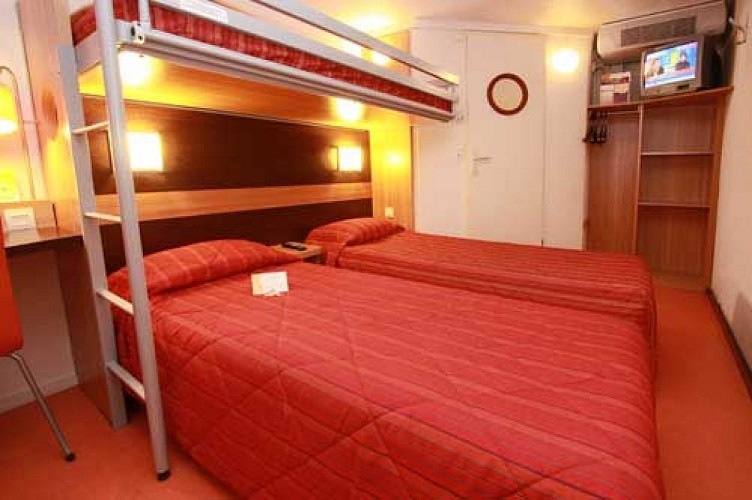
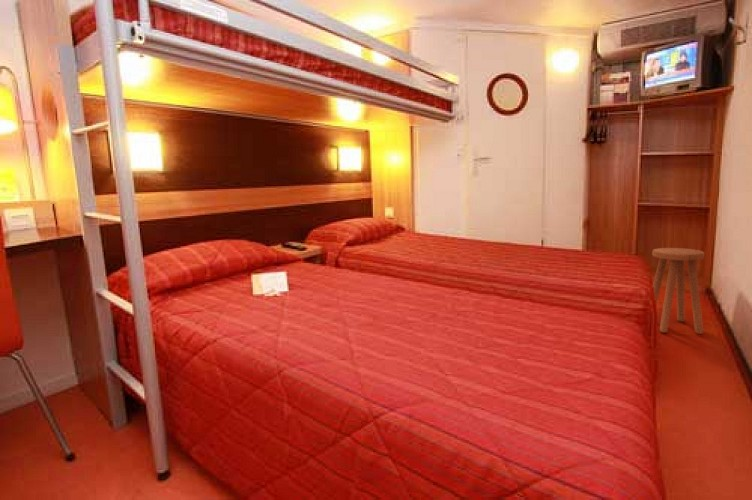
+ stool [652,247,705,334]
